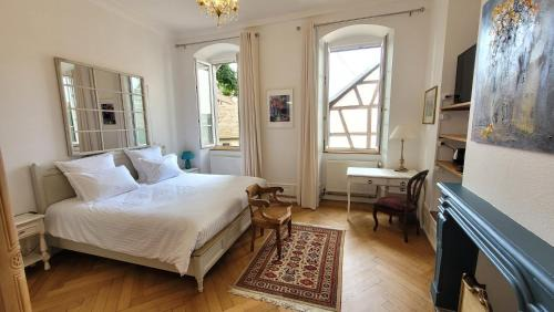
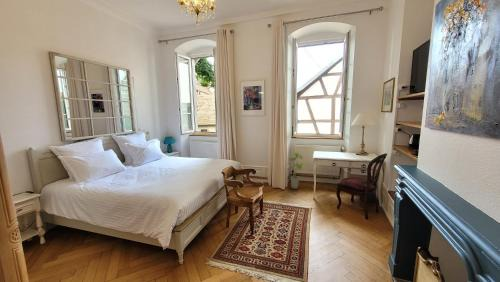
+ house plant [287,151,308,190]
